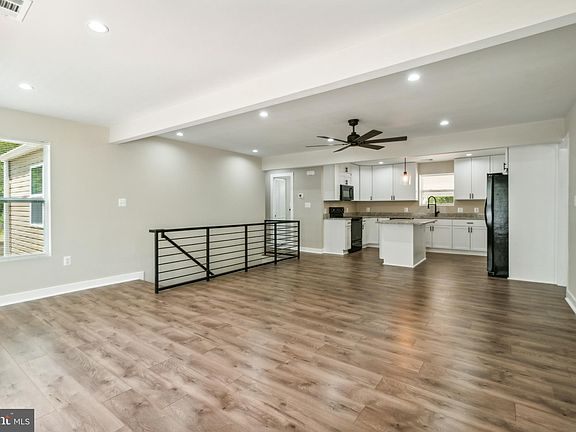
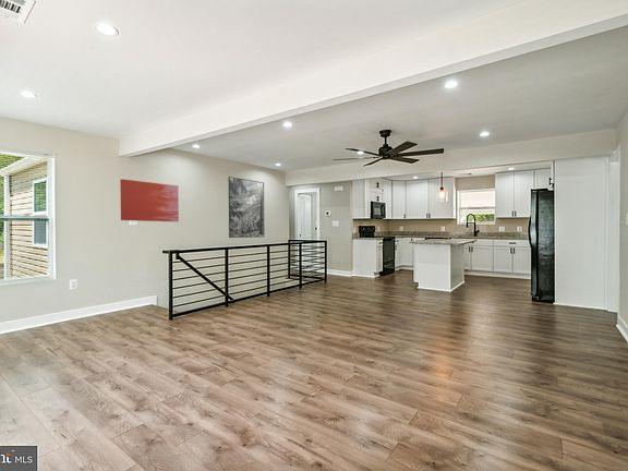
+ wall art [119,178,180,222]
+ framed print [228,176,265,239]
